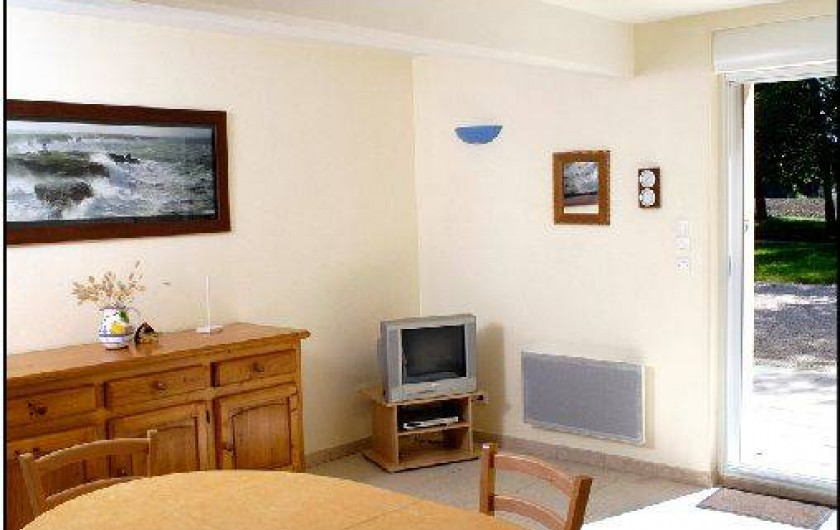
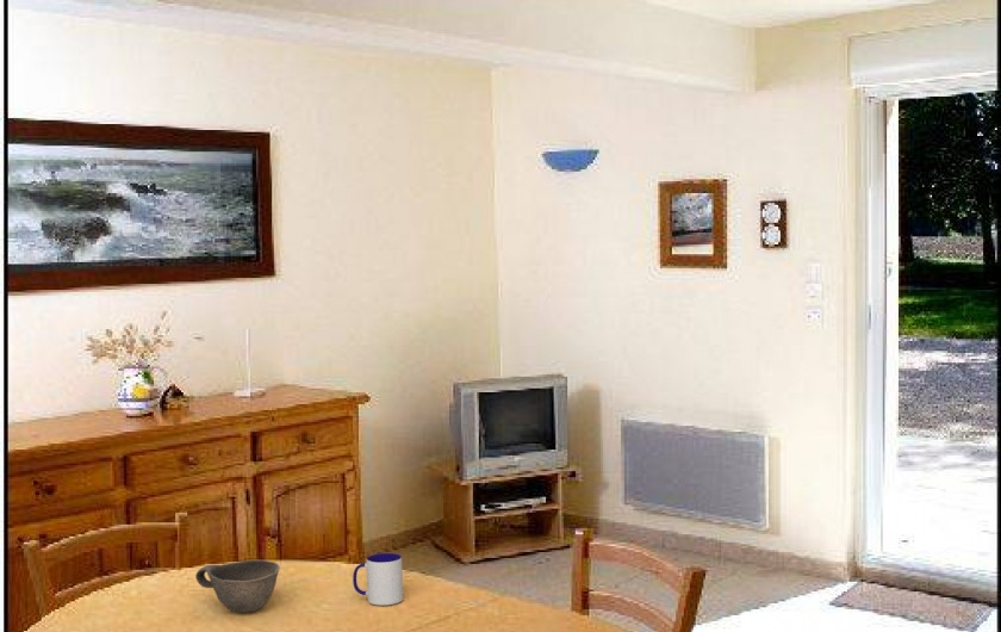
+ bowl [194,559,281,613]
+ mug [352,552,404,607]
